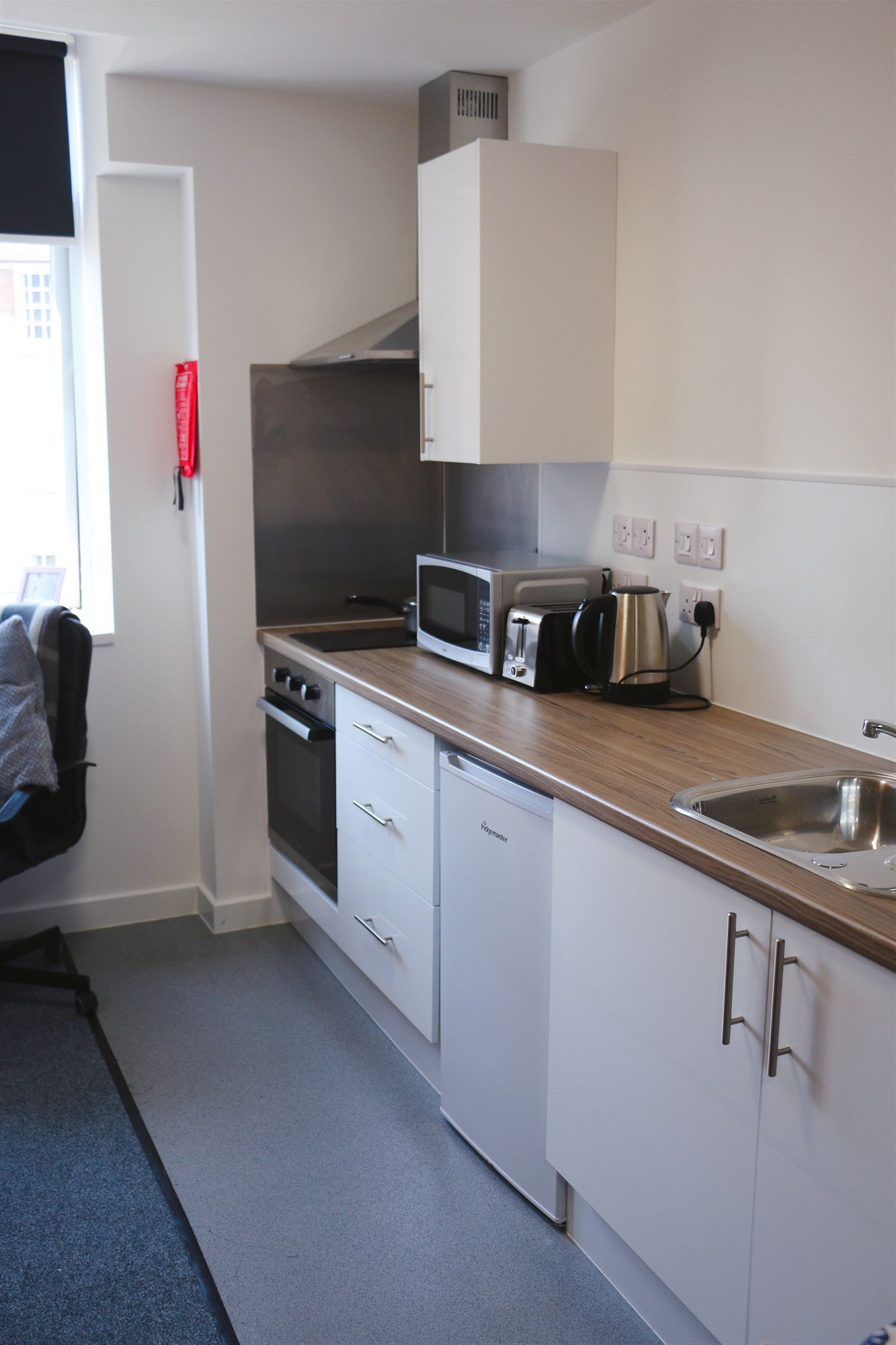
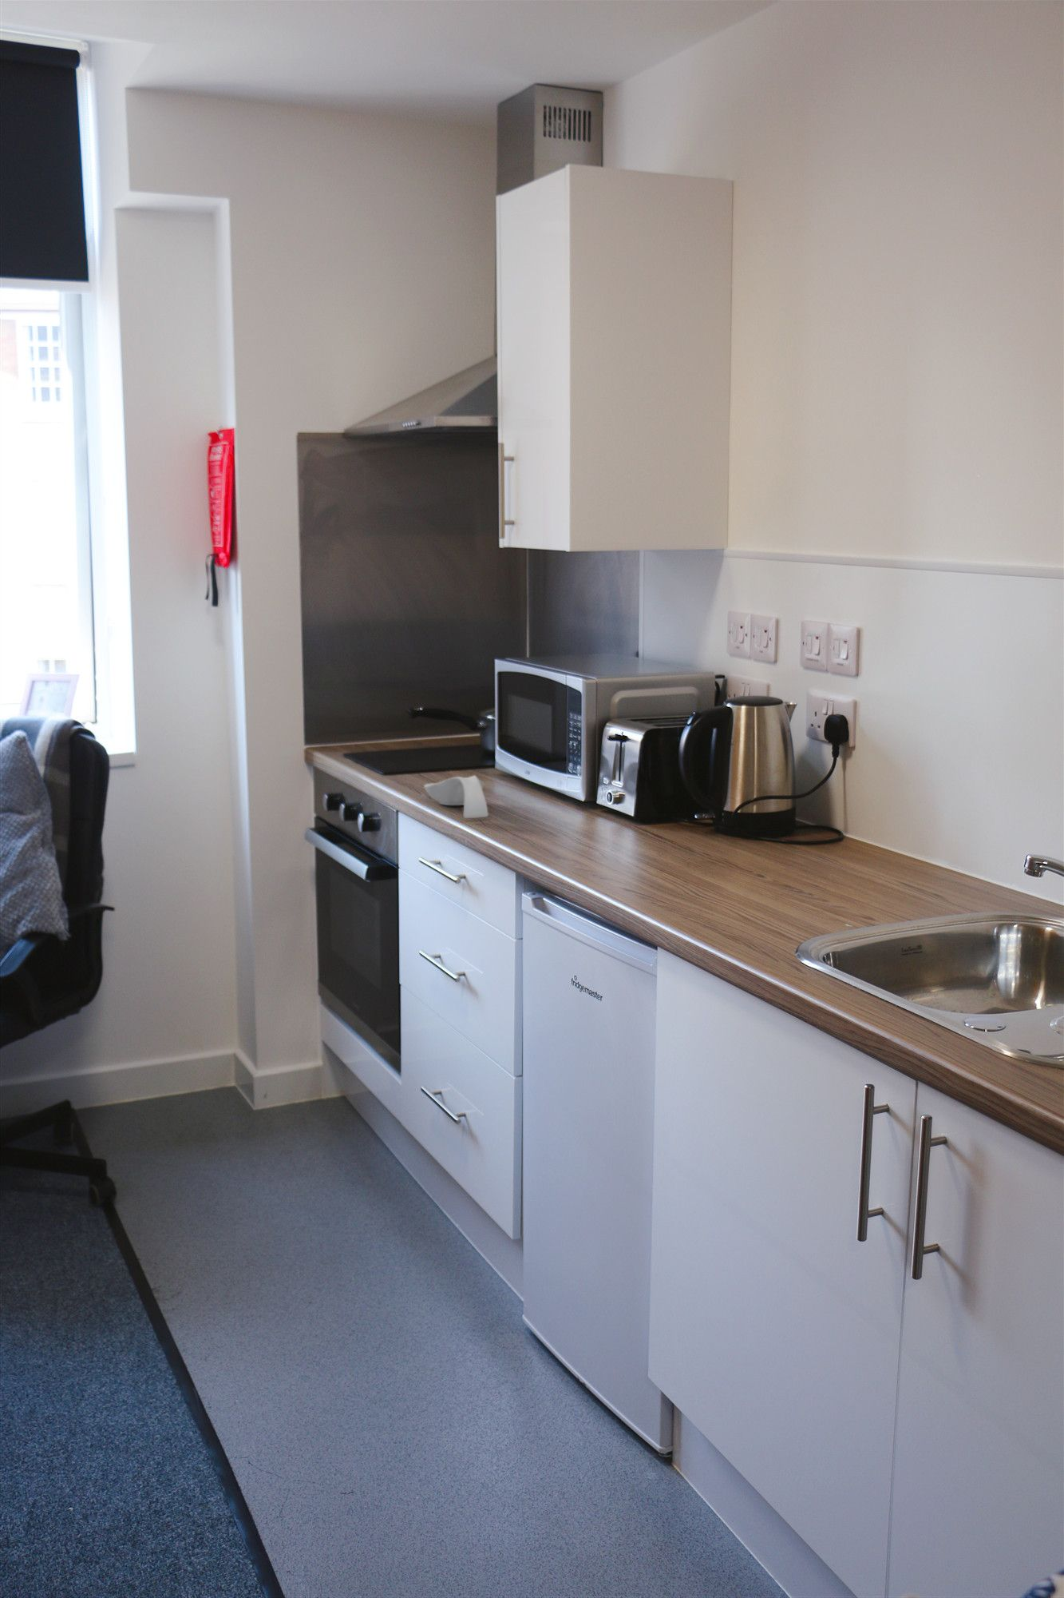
+ spoon rest [423,775,489,819]
